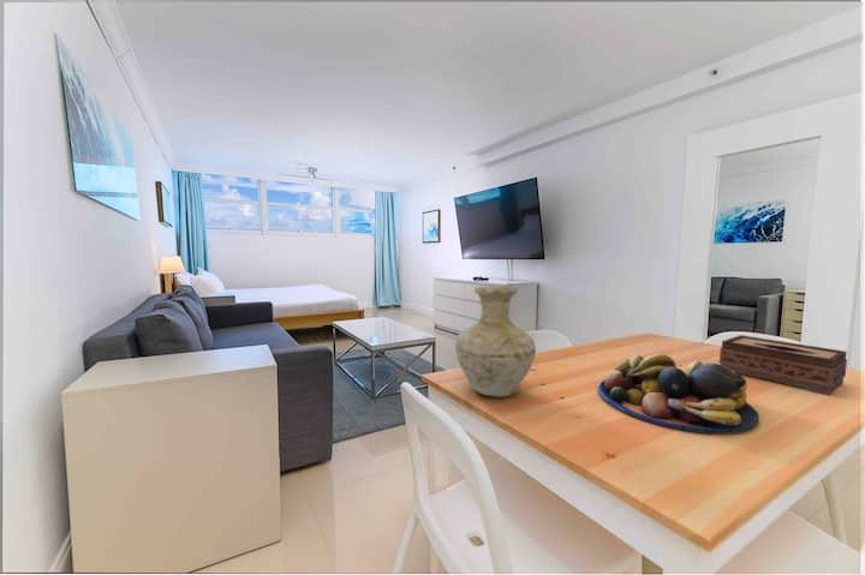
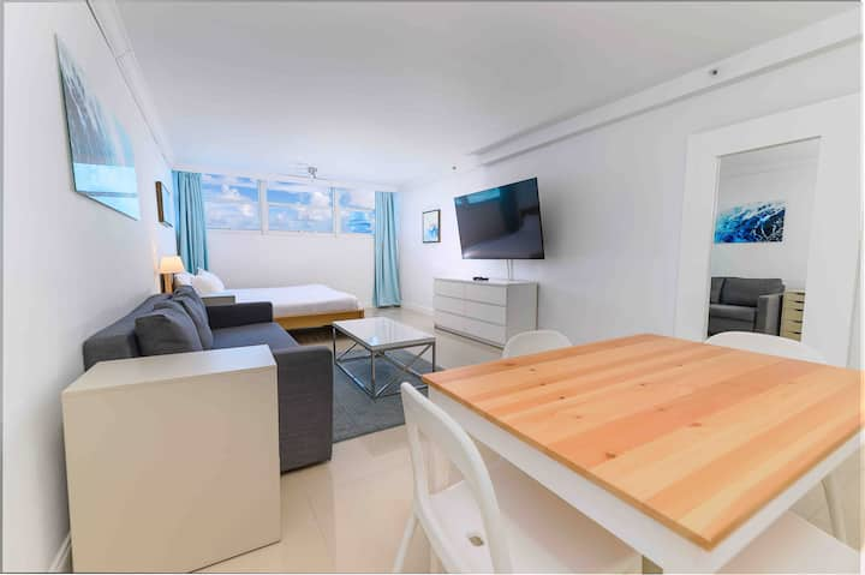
- fruit bowl [597,353,759,435]
- vase [454,284,537,399]
- tissue box [718,334,848,396]
